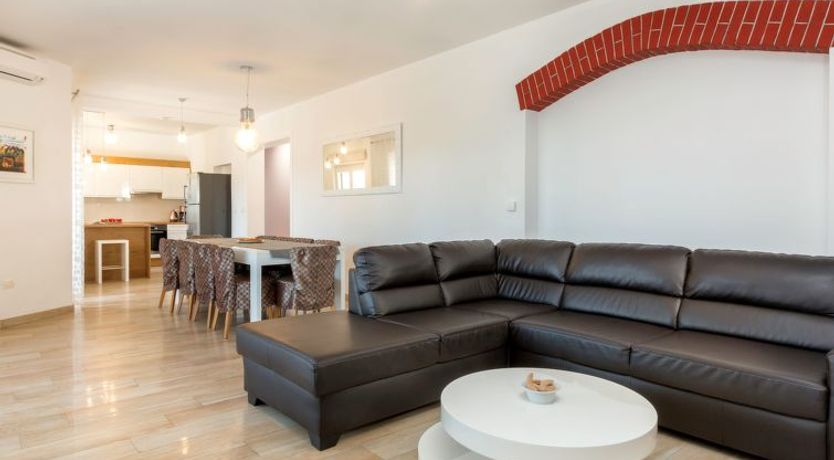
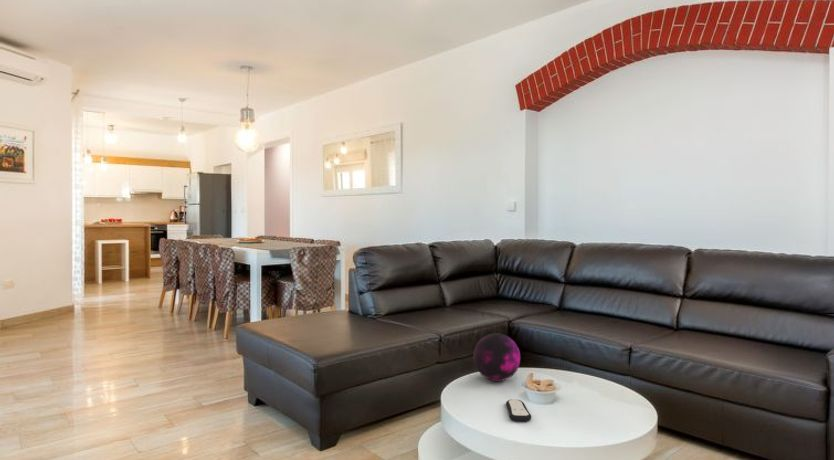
+ remote control [505,398,532,422]
+ decorative orb [472,332,521,382]
